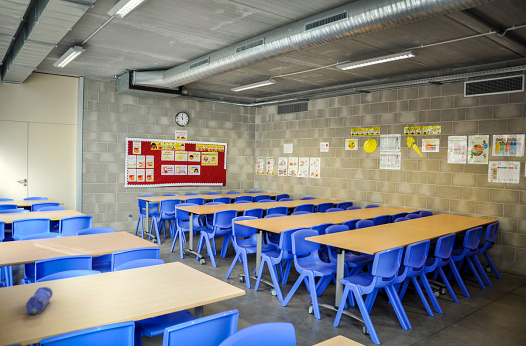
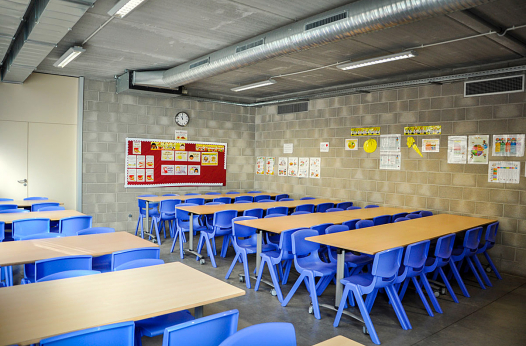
- pencil case [25,286,53,315]
